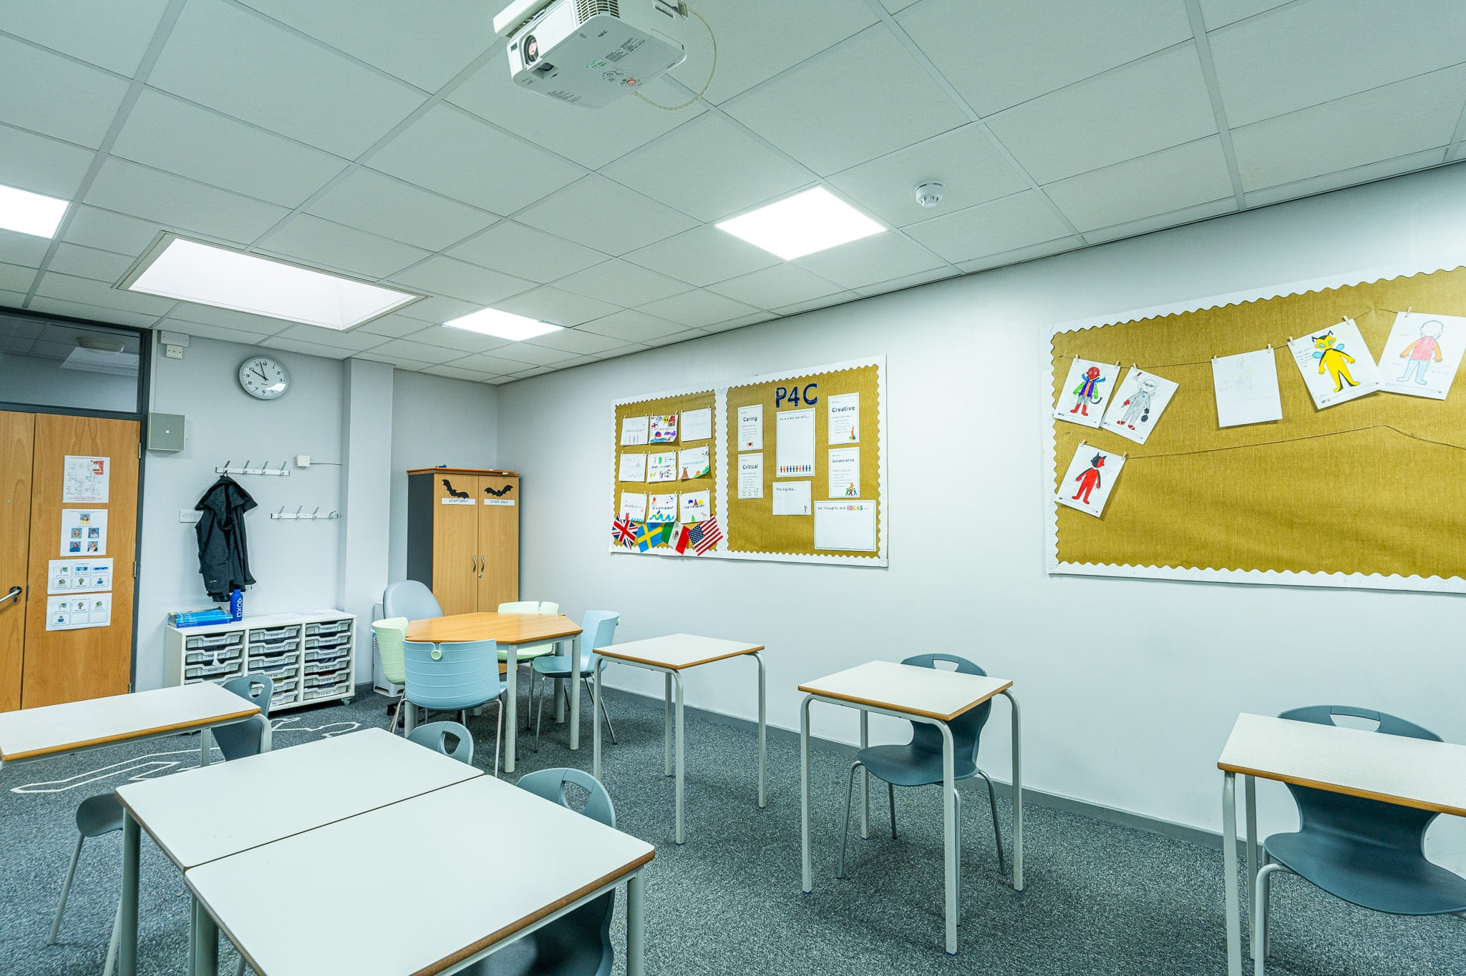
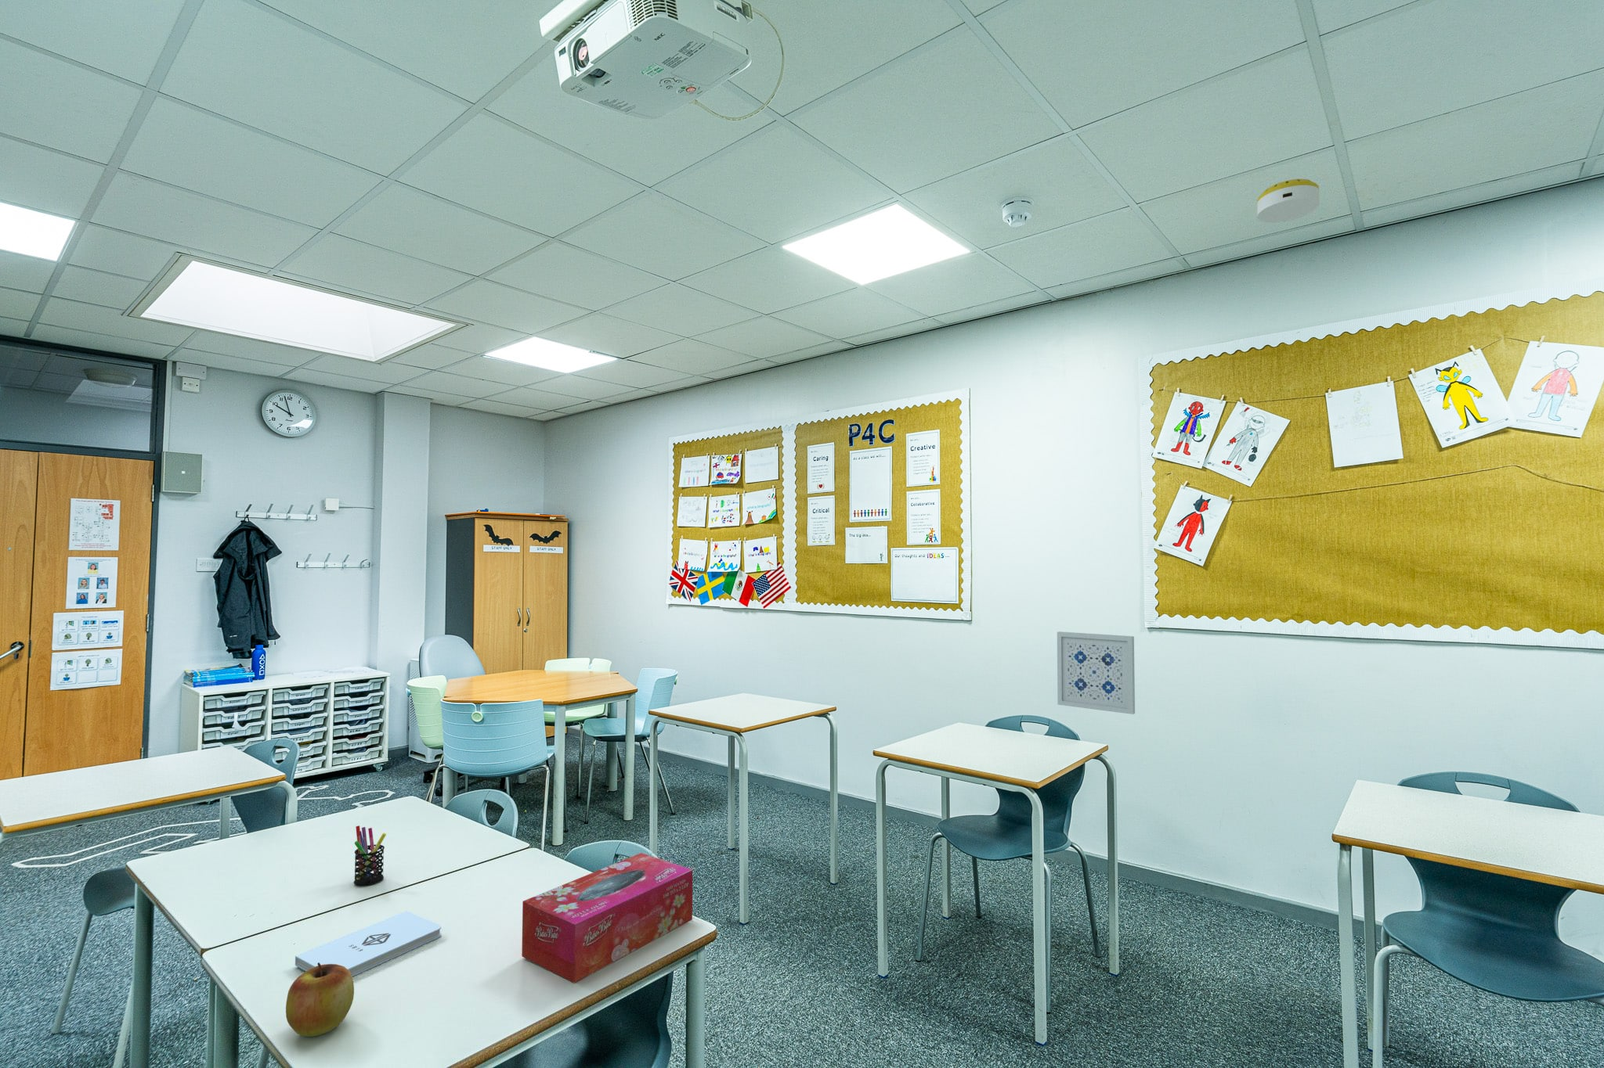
+ pen holder [353,825,386,887]
+ tissue box [521,852,693,985]
+ smoke detector [1256,179,1320,223]
+ apple [285,962,355,1037]
+ notepad [295,909,441,977]
+ wall art [1057,631,1135,715]
